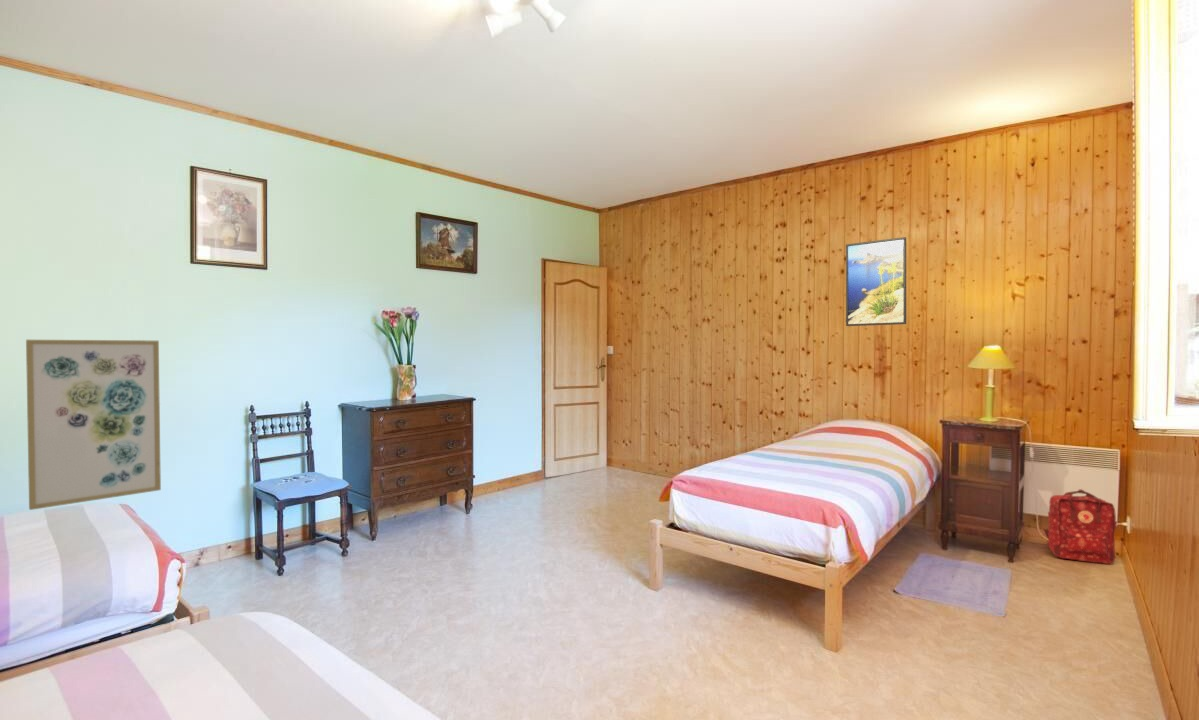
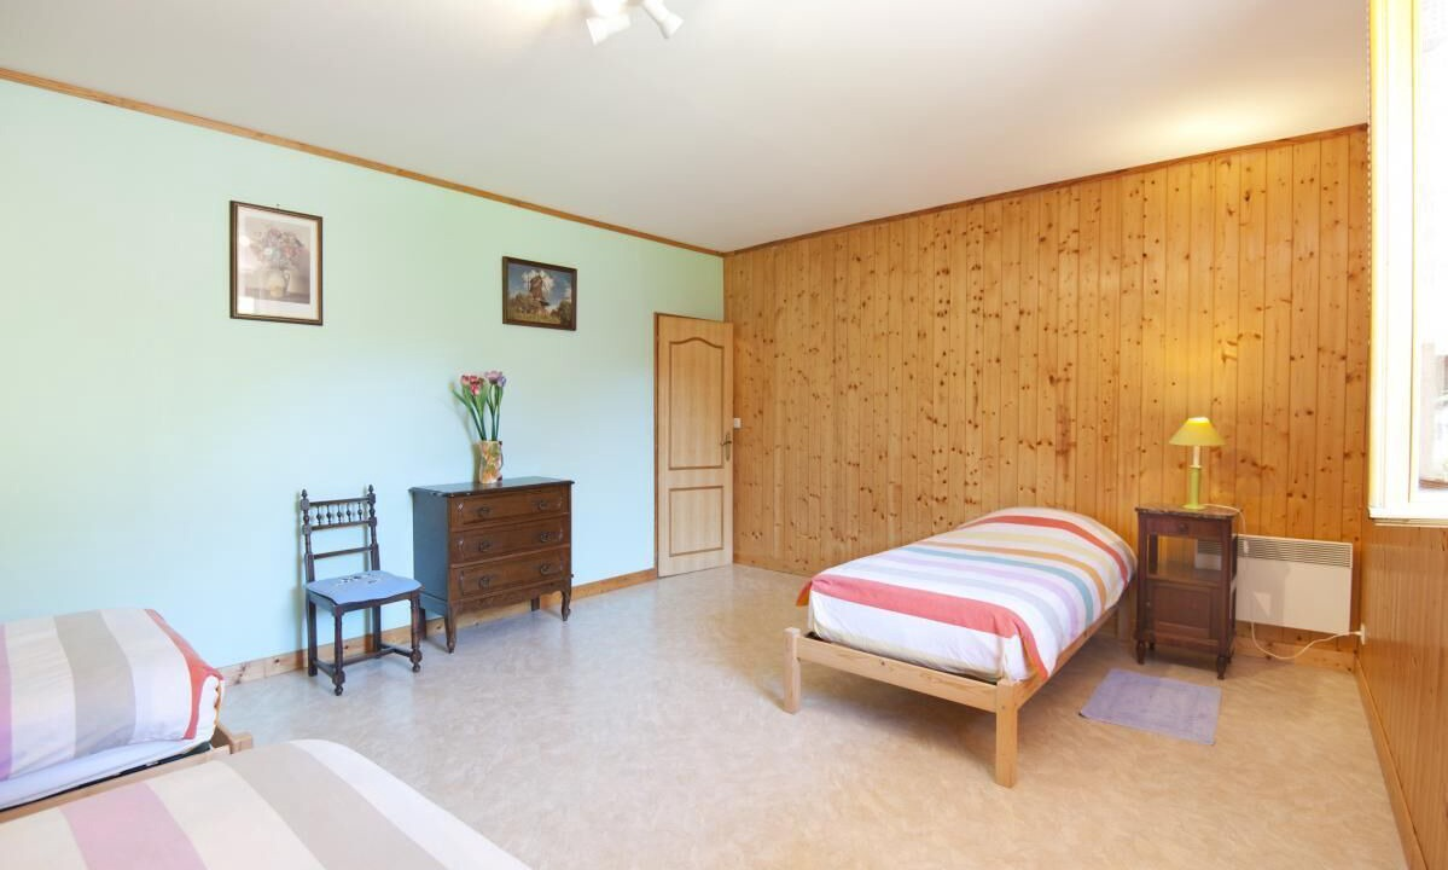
- backpack [1042,488,1118,565]
- wall art [25,339,162,511]
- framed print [845,236,907,327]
